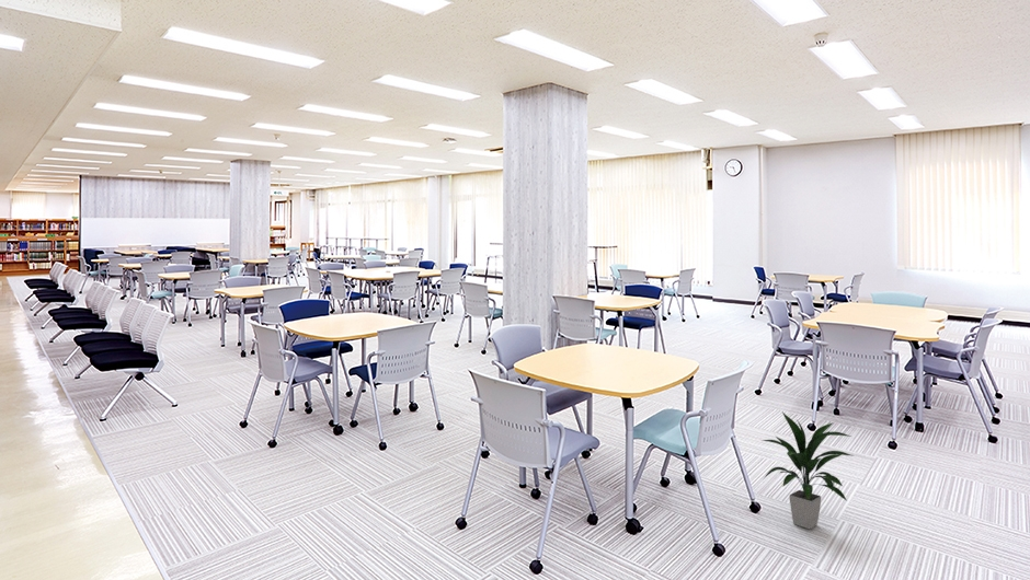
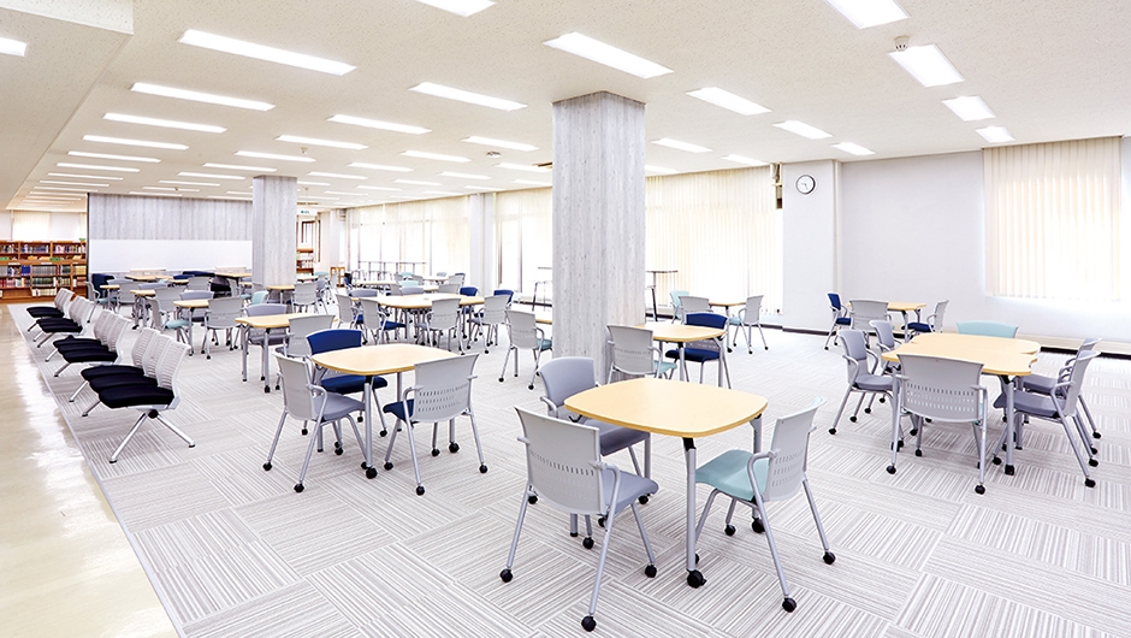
- indoor plant [762,410,856,530]
